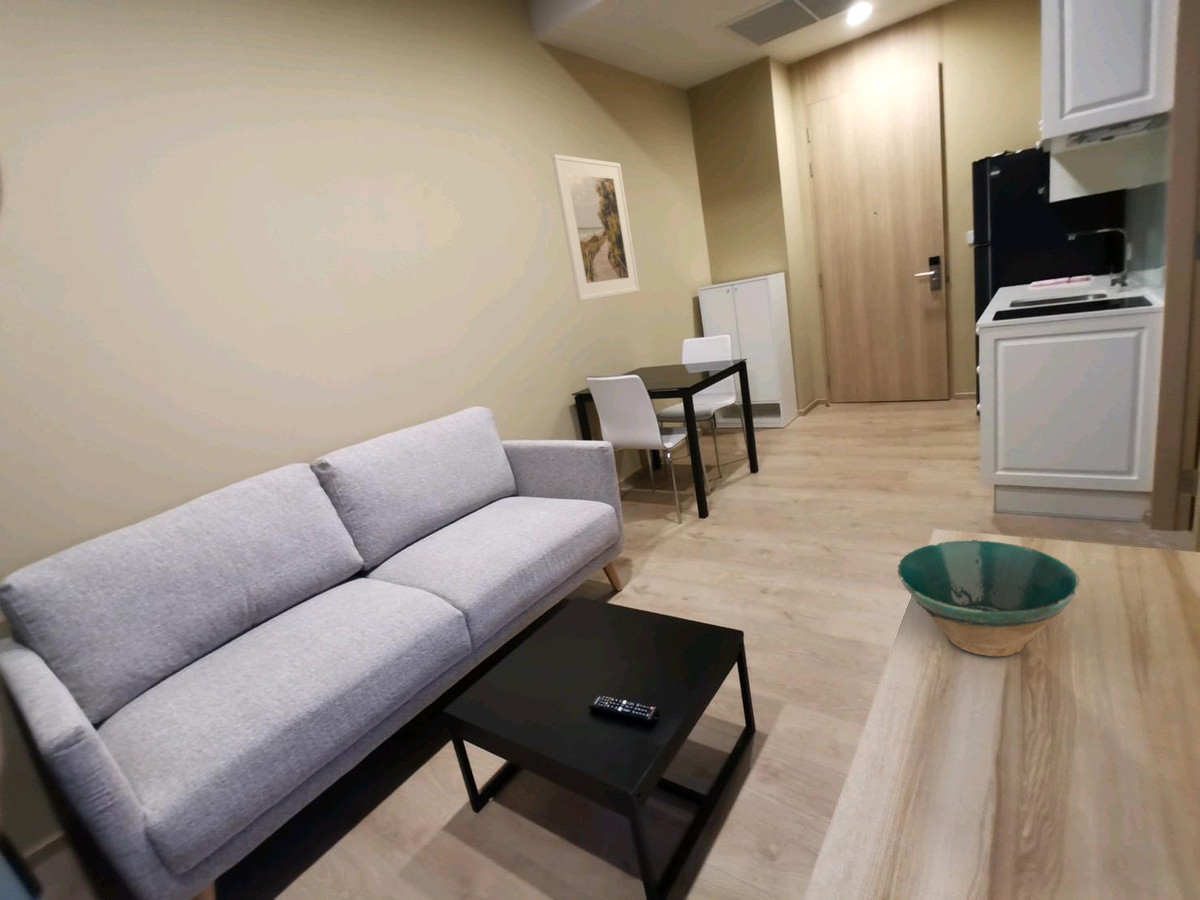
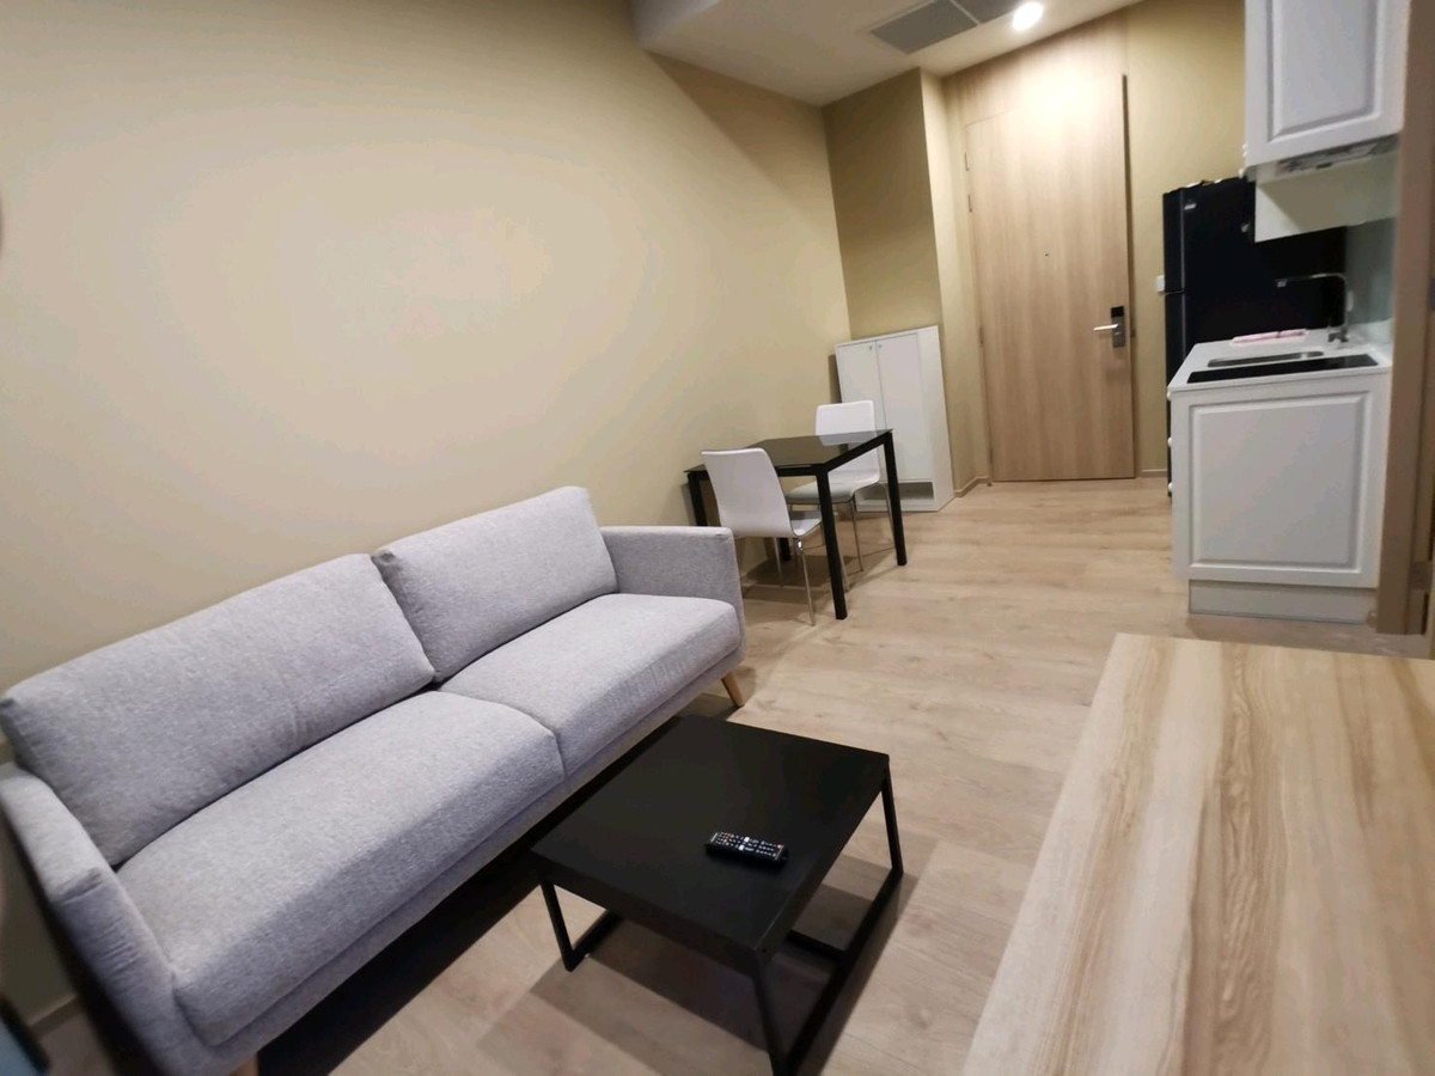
- bowl [896,539,1081,657]
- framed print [550,153,641,303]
